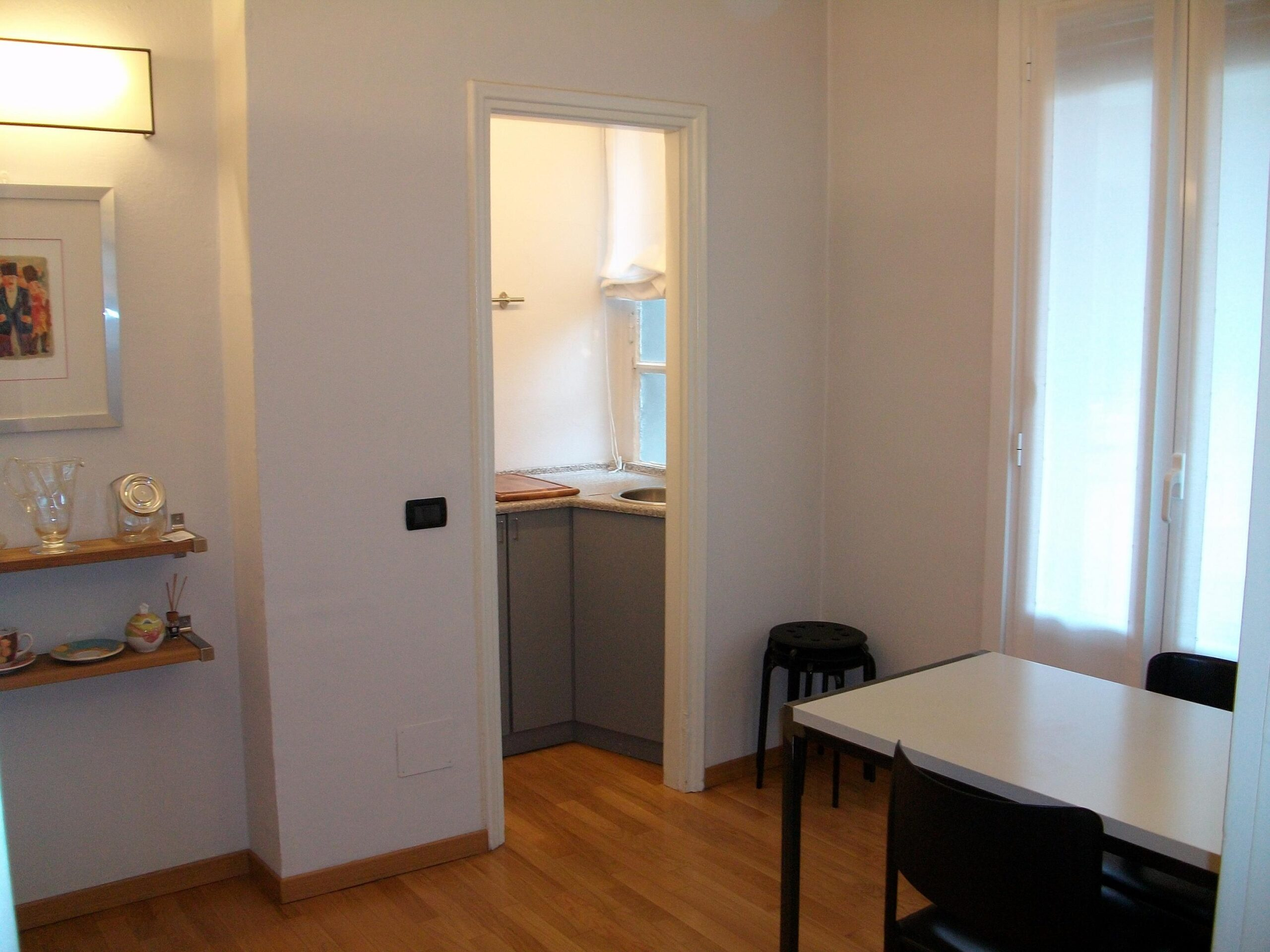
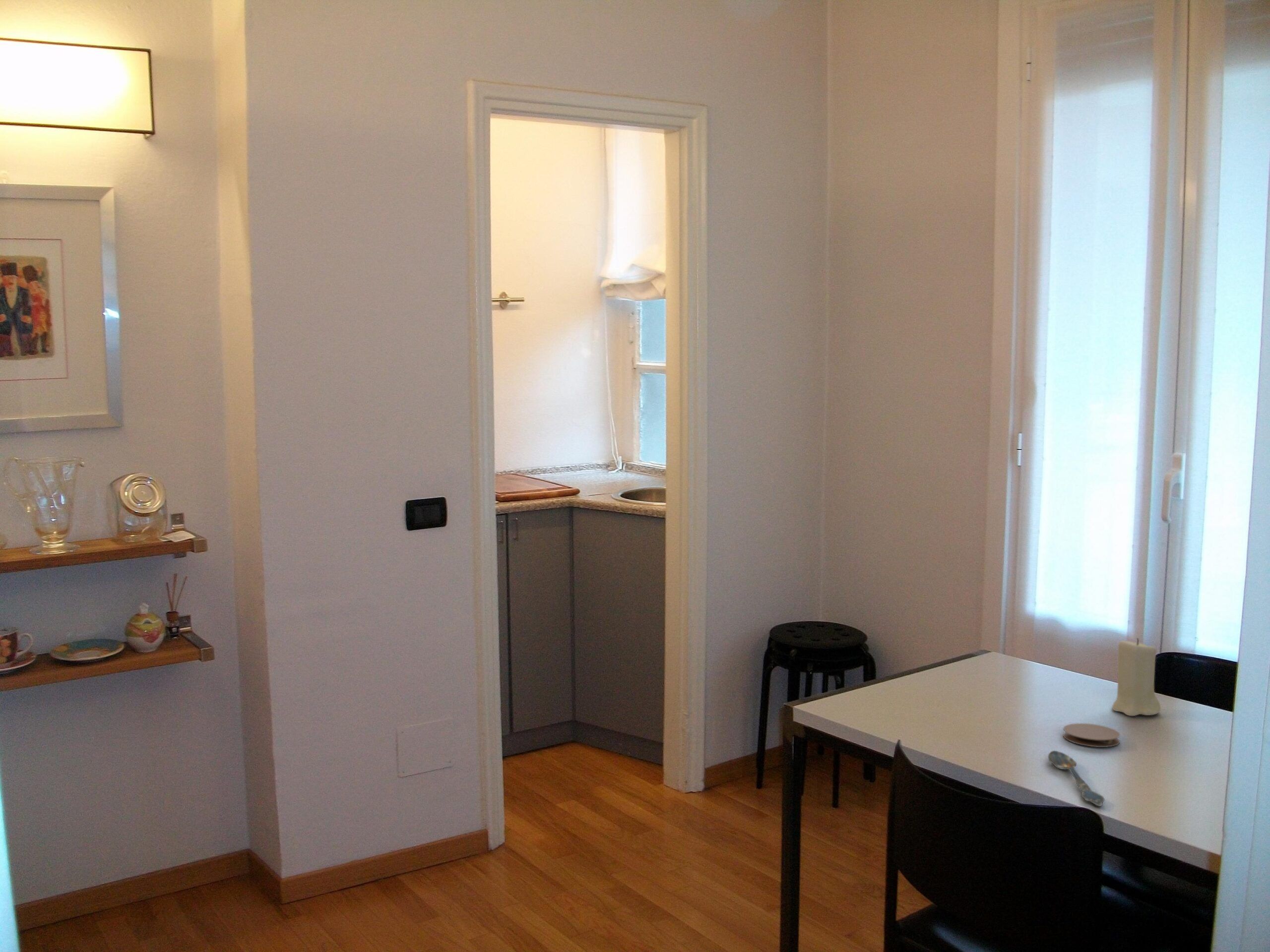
+ coaster [1063,723,1121,748]
+ spoon [1048,750,1105,807]
+ candle [1111,638,1161,716]
